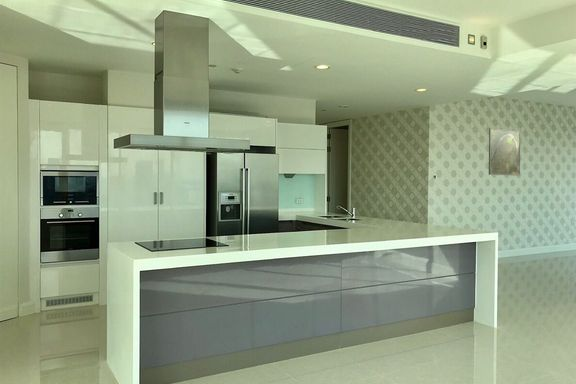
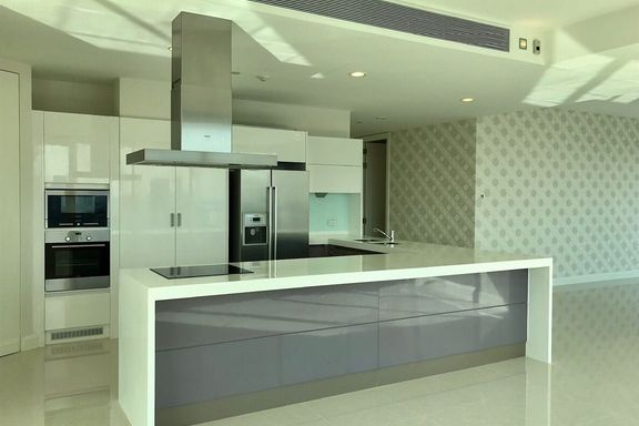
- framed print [488,127,522,176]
